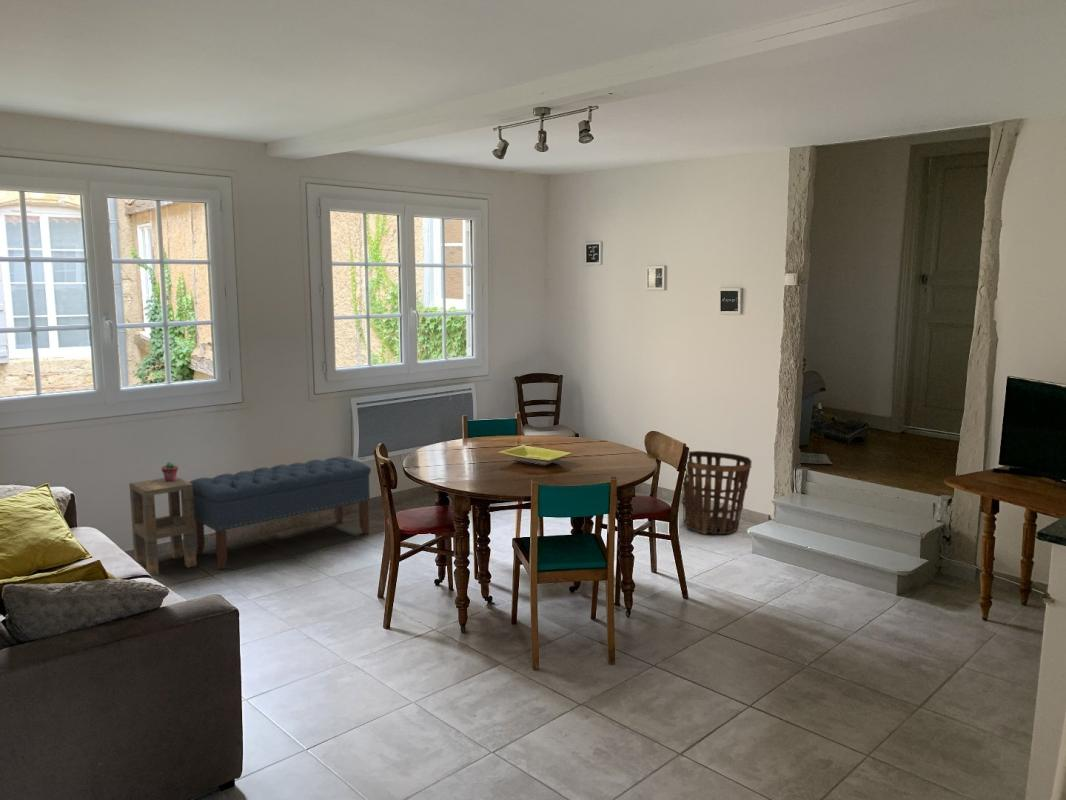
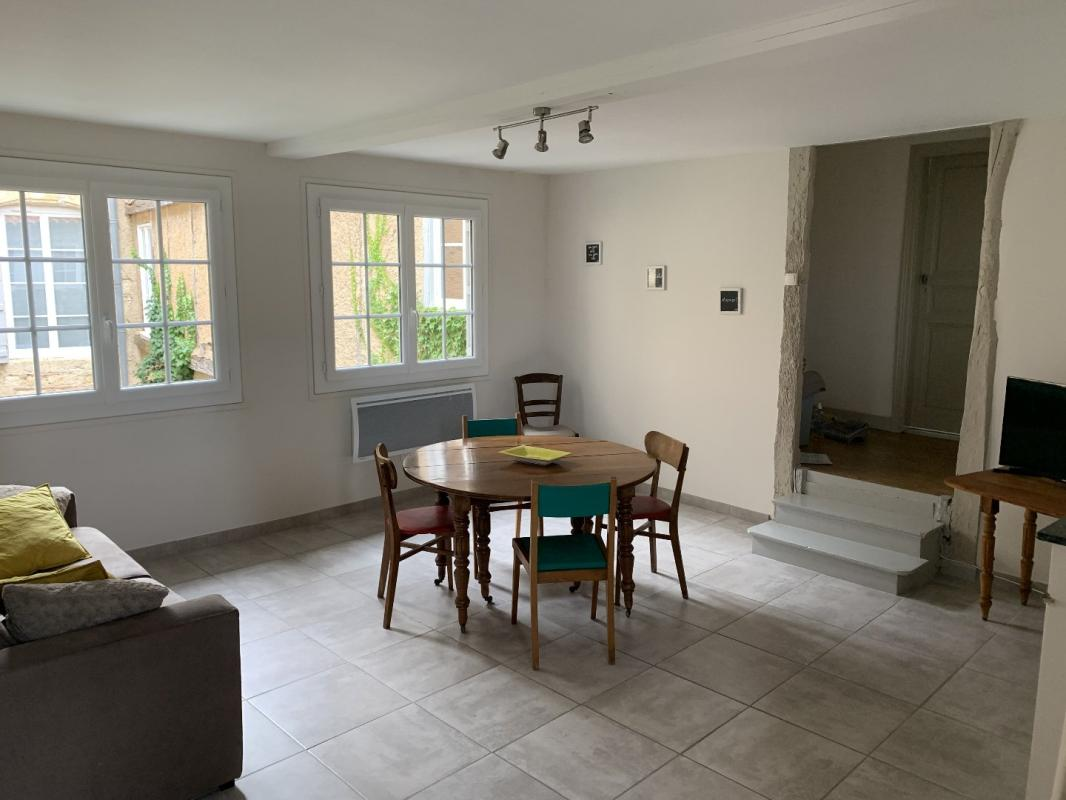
- basket [681,450,753,535]
- bench [188,456,372,570]
- potted succulent [161,460,179,482]
- side table [128,476,198,577]
